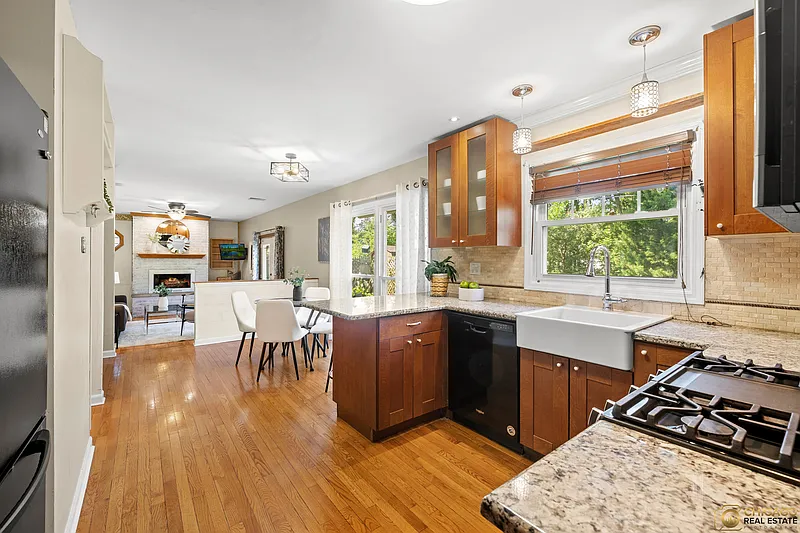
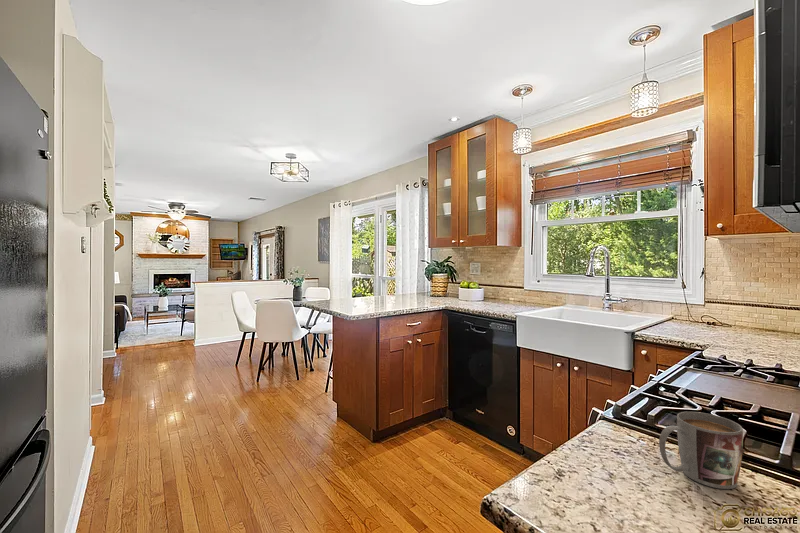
+ mug [658,411,744,490]
